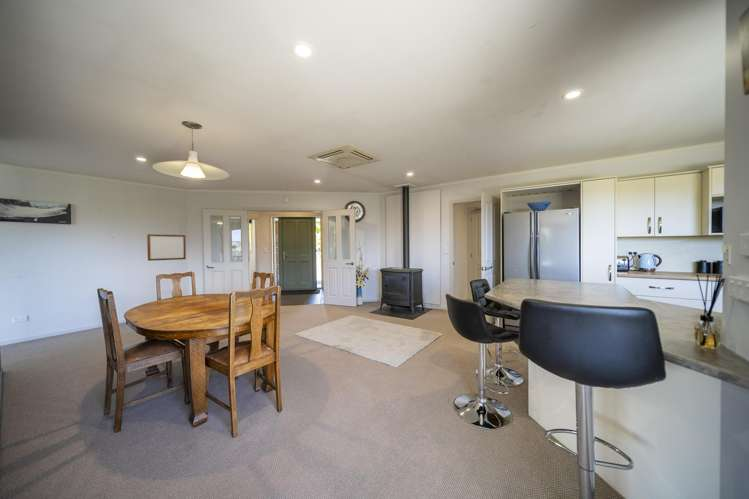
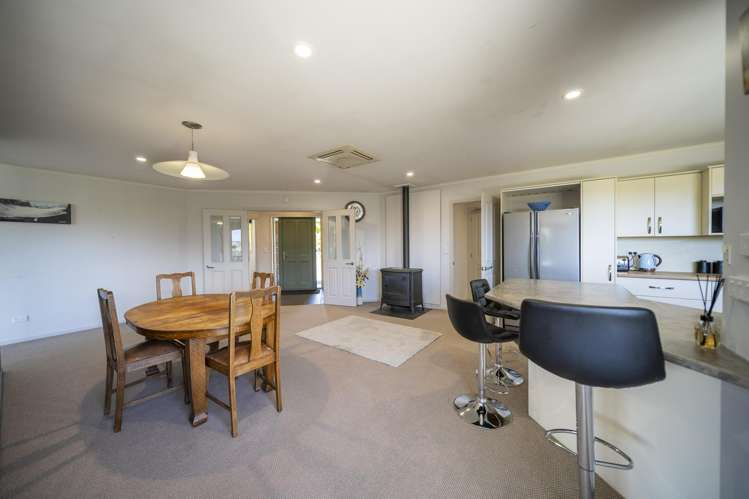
- writing board [146,233,187,262]
